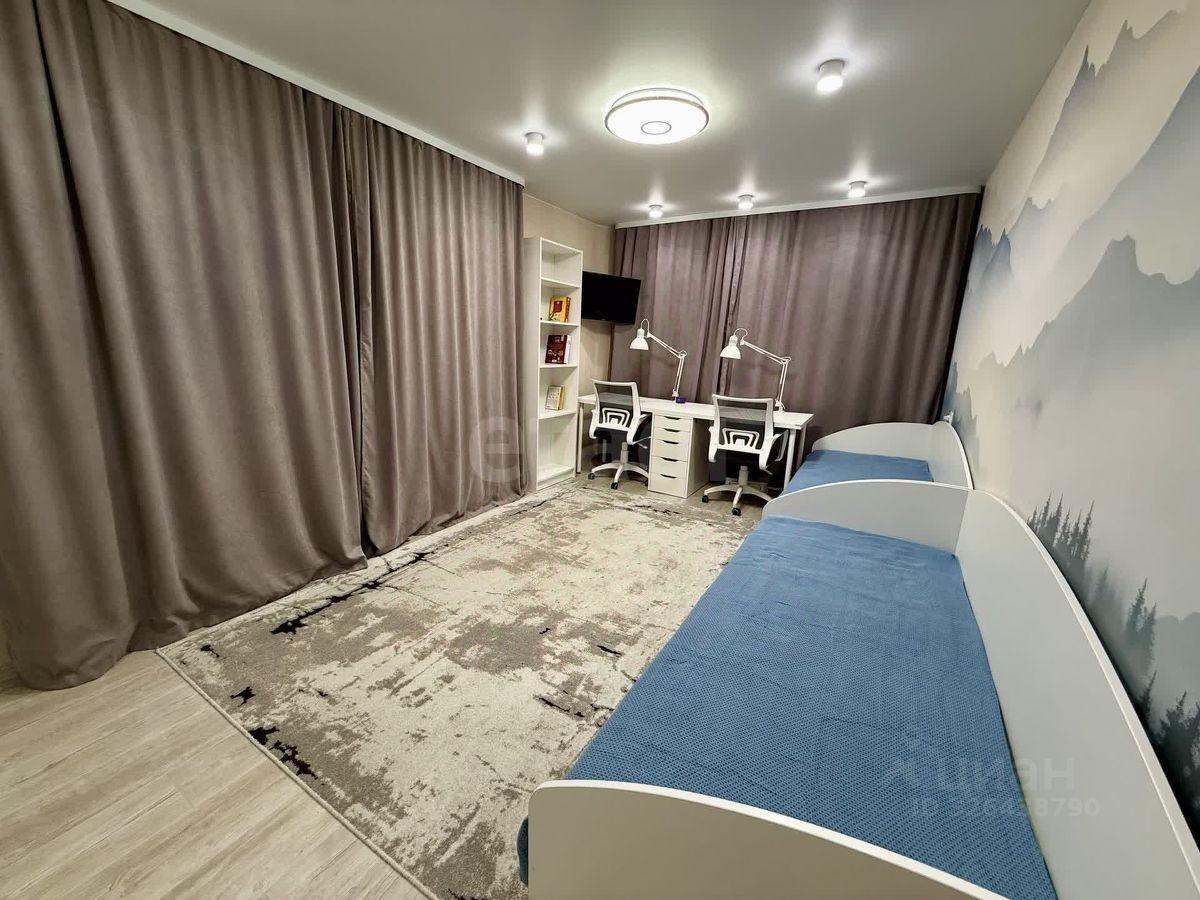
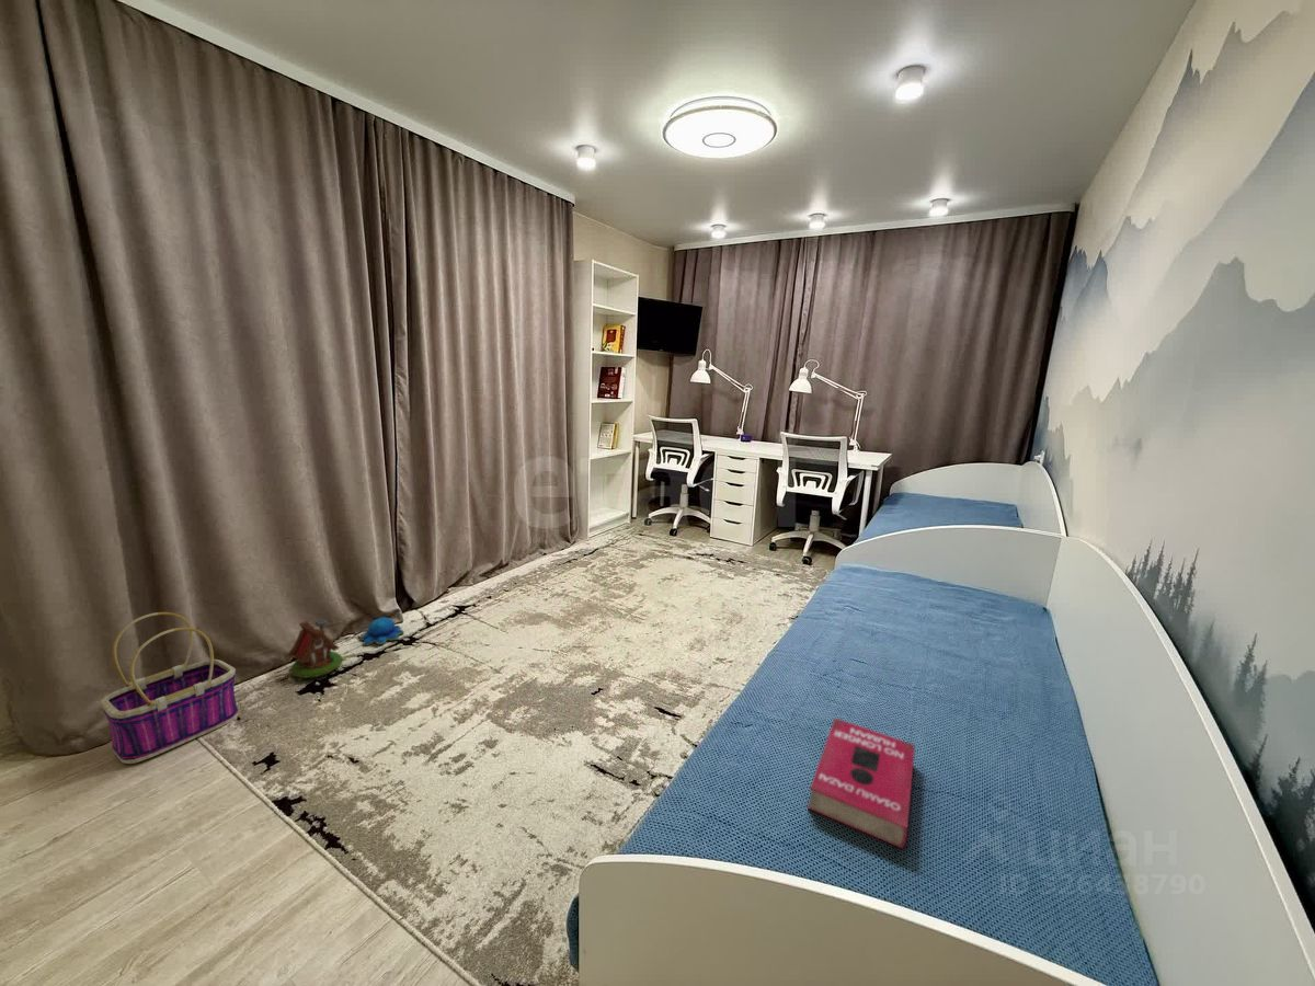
+ book [807,716,916,850]
+ basket [99,611,240,765]
+ toy house [286,618,344,679]
+ plush toy [359,616,404,646]
